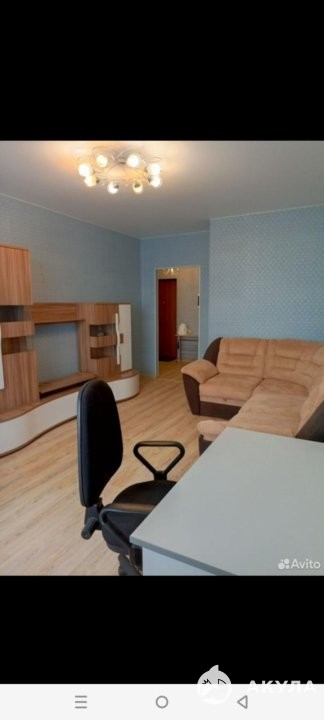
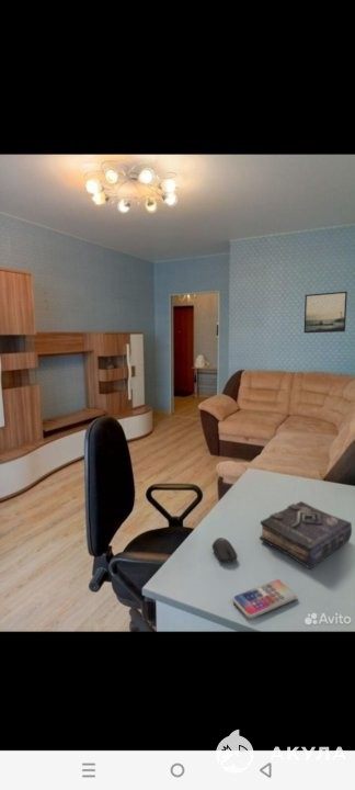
+ smartphone [231,578,298,620]
+ book [259,500,353,571]
+ computer mouse [210,537,239,564]
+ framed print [304,291,348,335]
